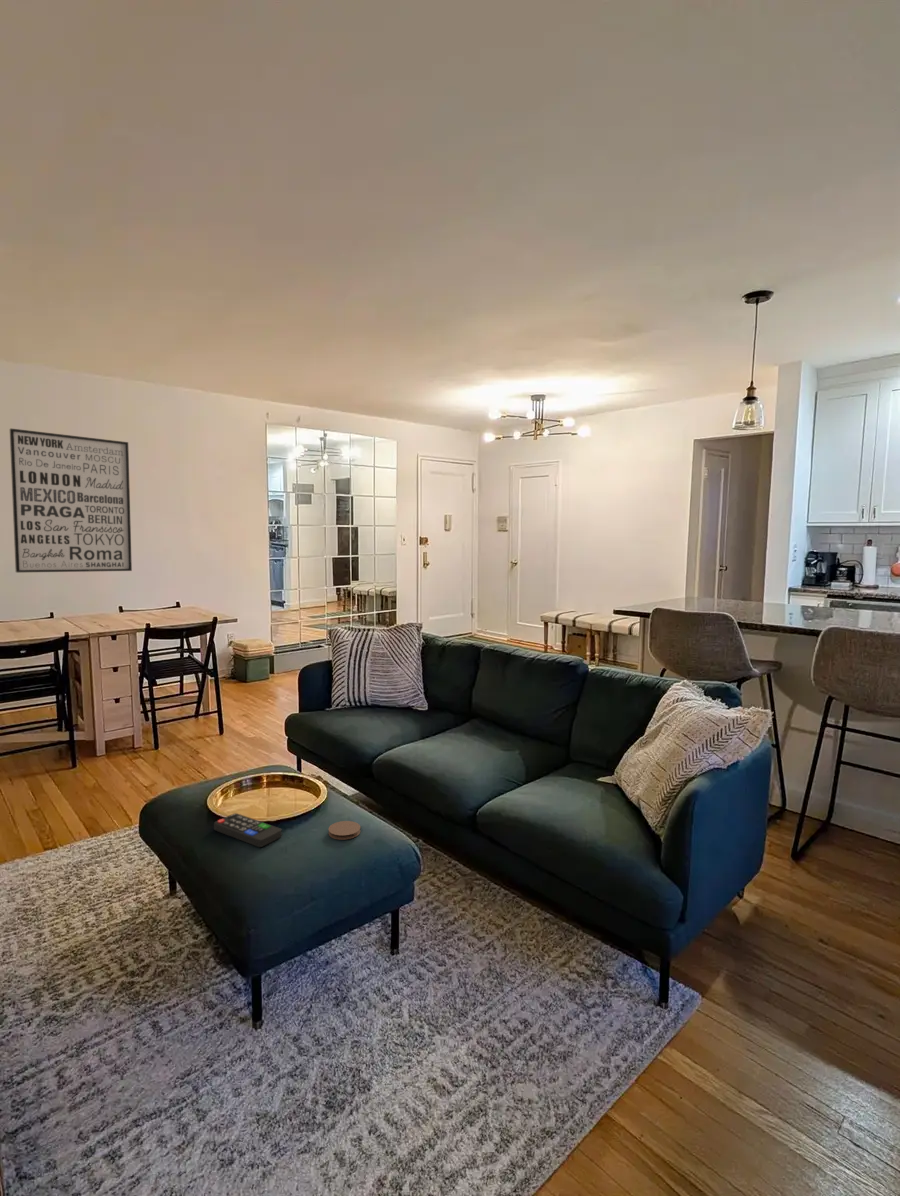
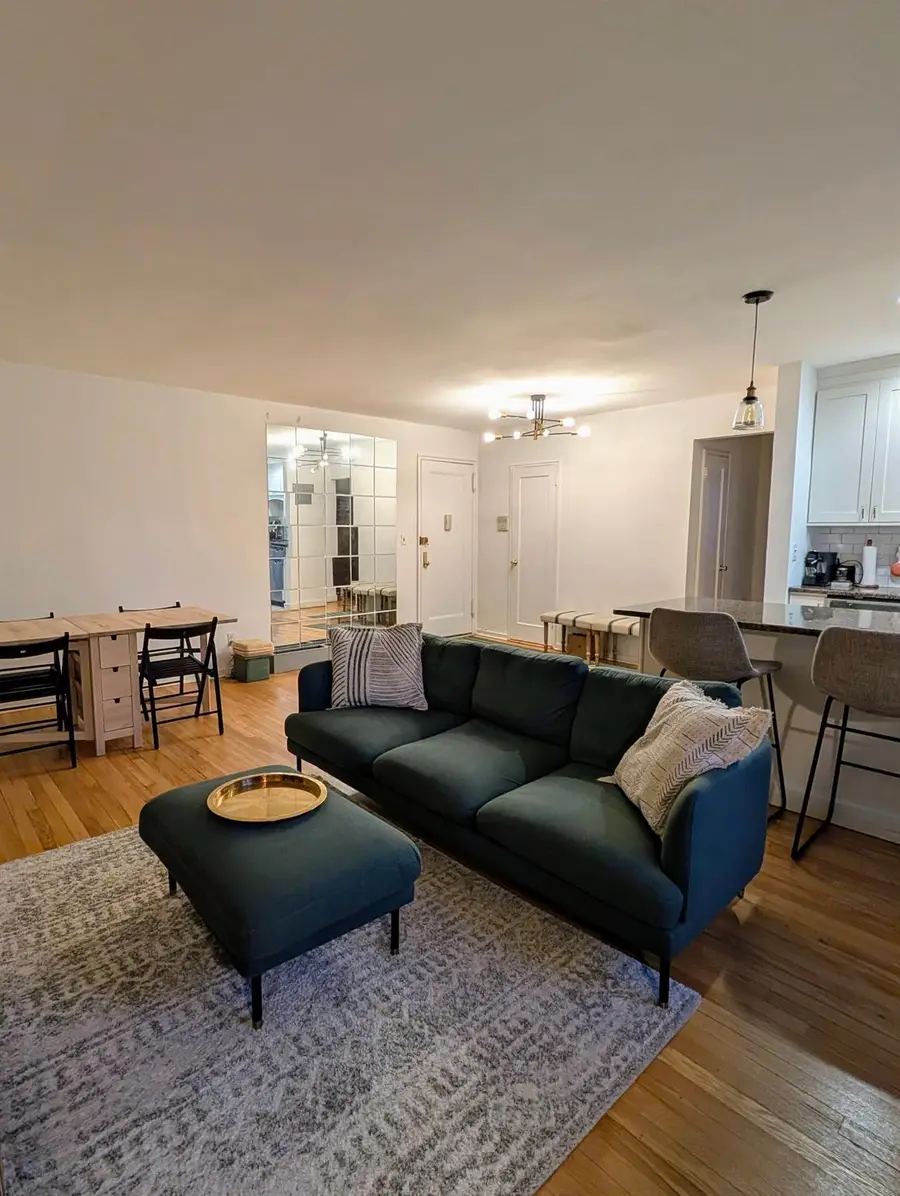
- coaster [327,820,361,841]
- wall art [9,428,133,573]
- remote control [213,812,283,848]
